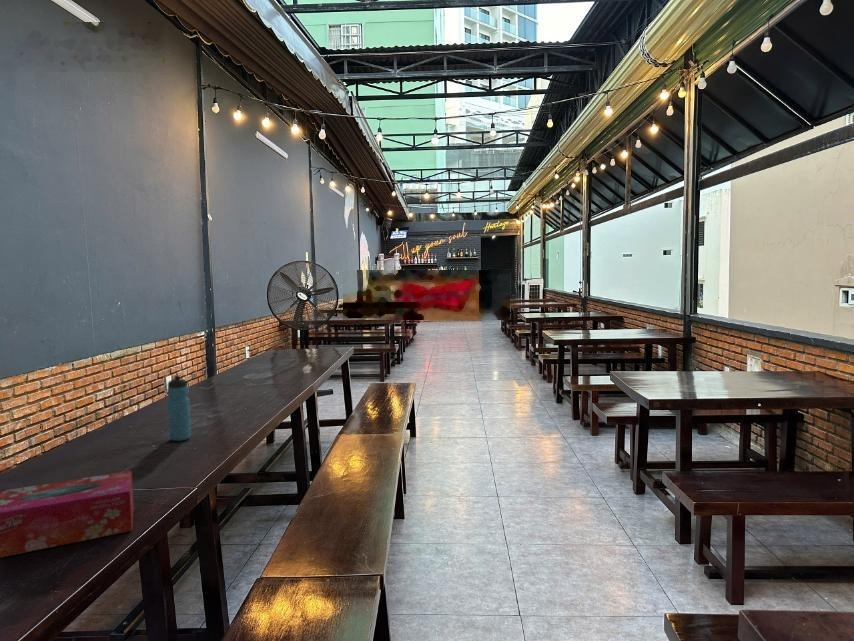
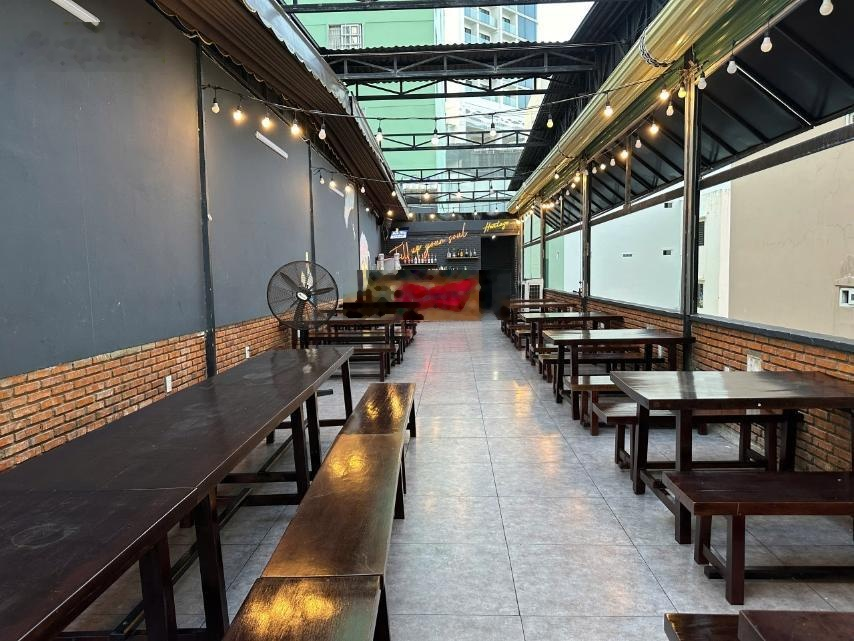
- water bottle [166,375,192,442]
- tissue box [0,470,135,558]
